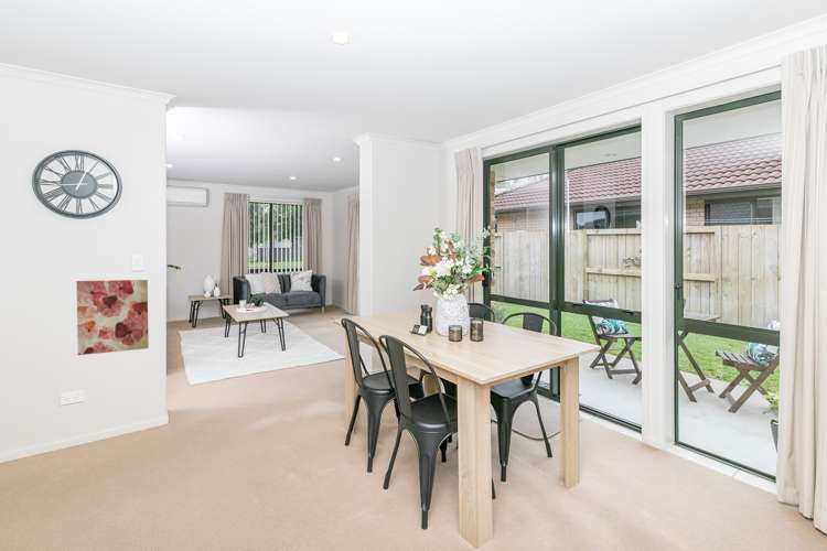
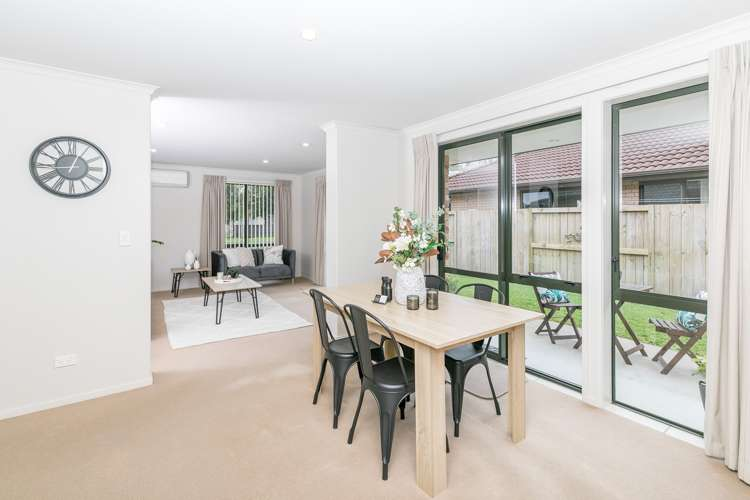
- wall art [75,279,150,356]
